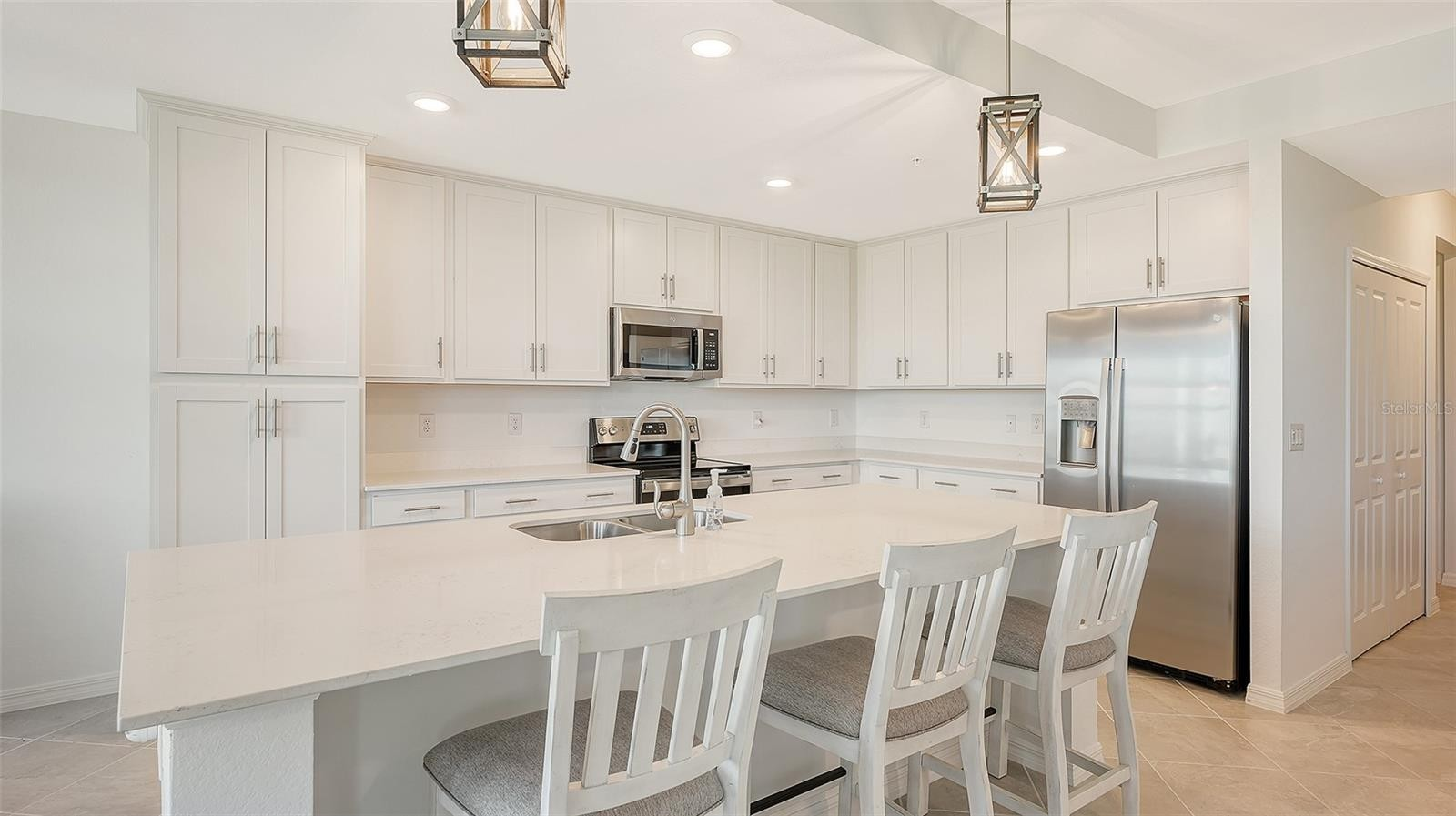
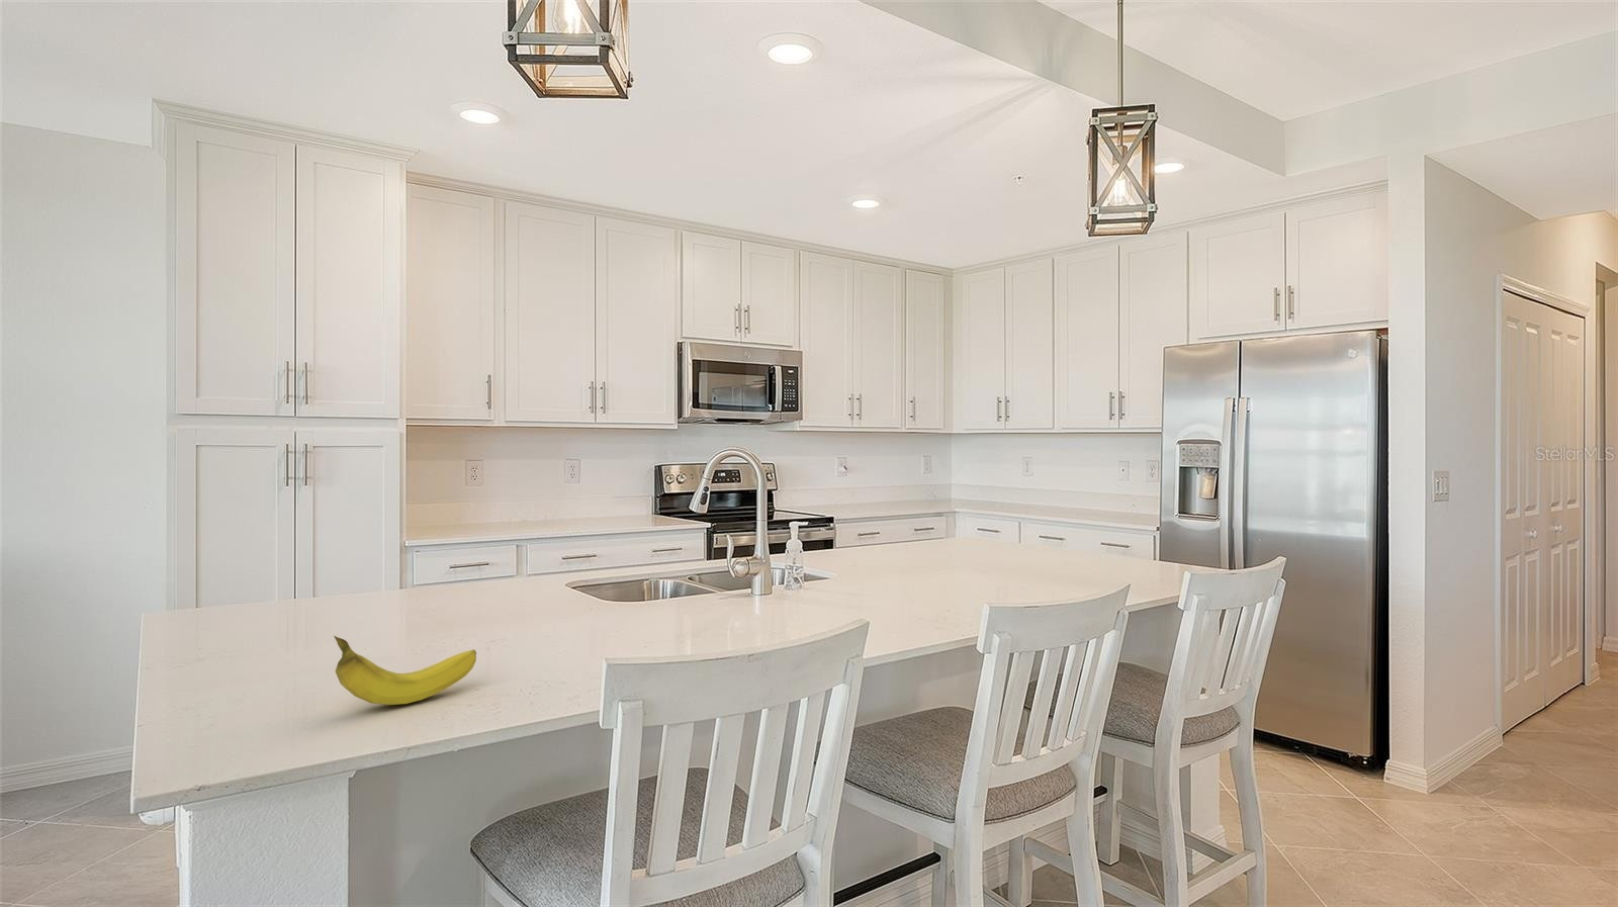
+ fruit [332,635,478,706]
